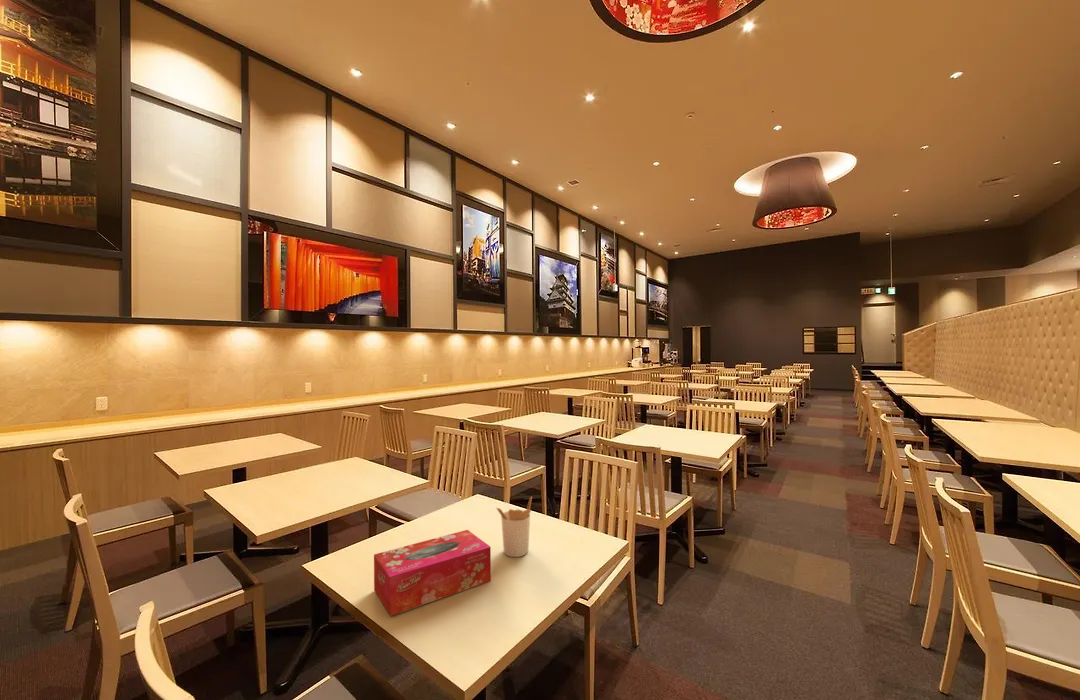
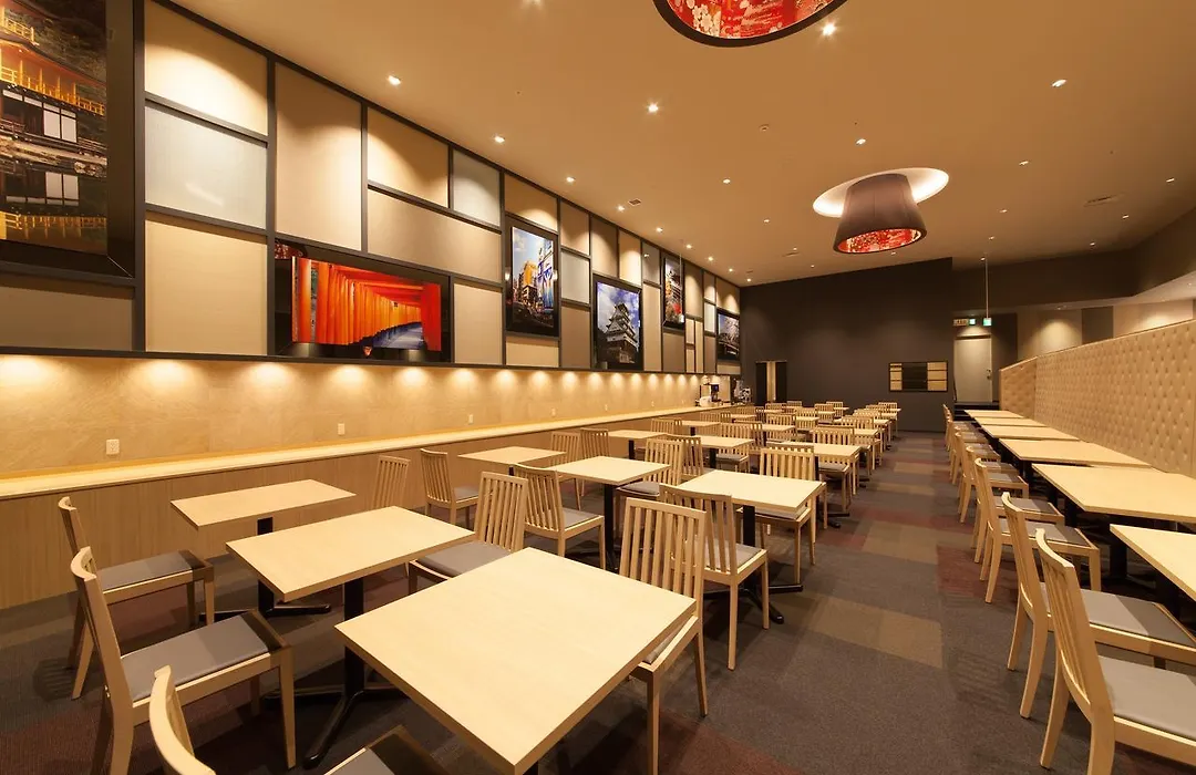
- tissue box [373,529,492,617]
- utensil holder [495,496,533,558]
